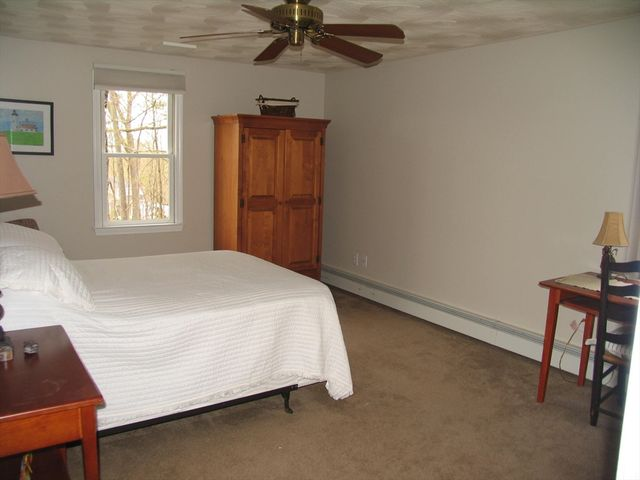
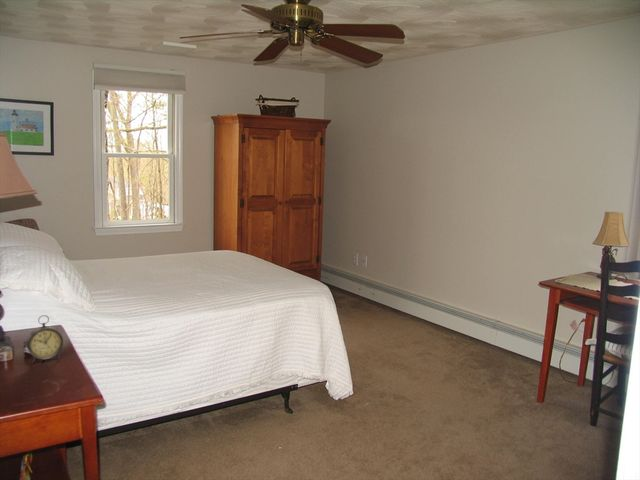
+ alarm clock [26,314,64,364]
